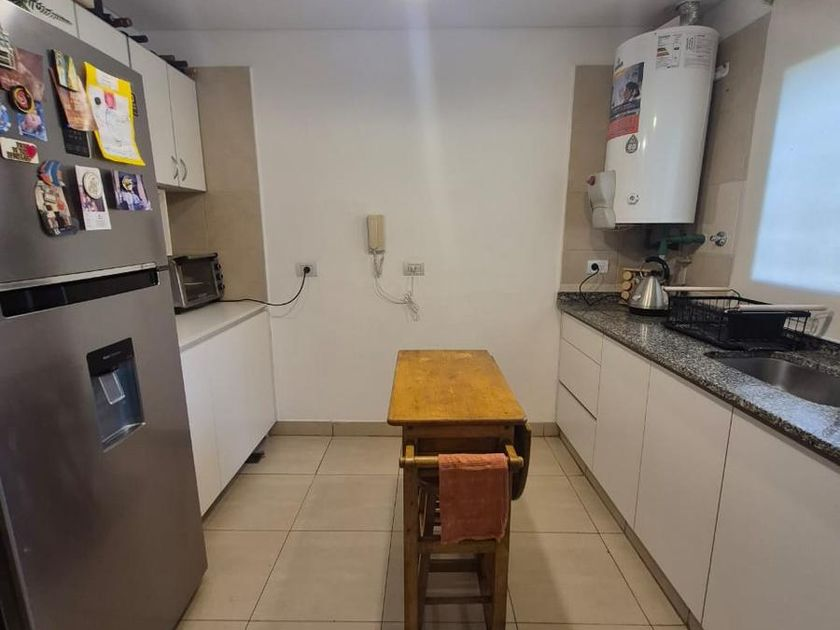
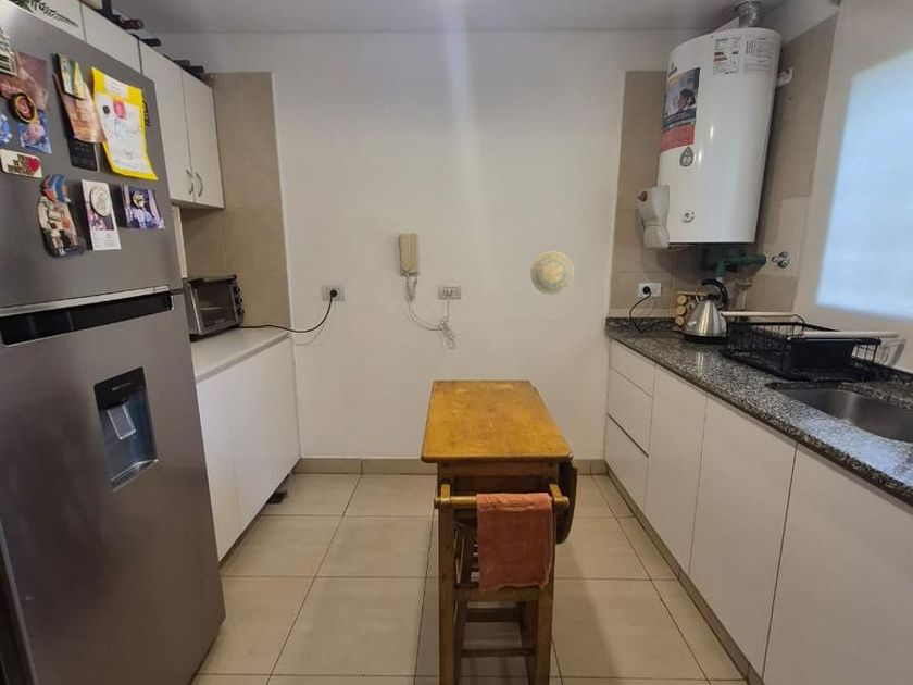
+ decorative plate [530,250,575,296]
